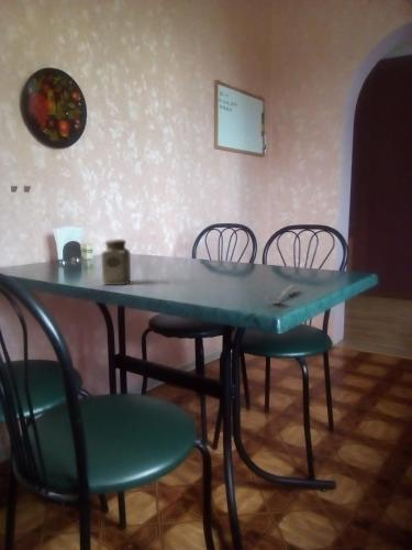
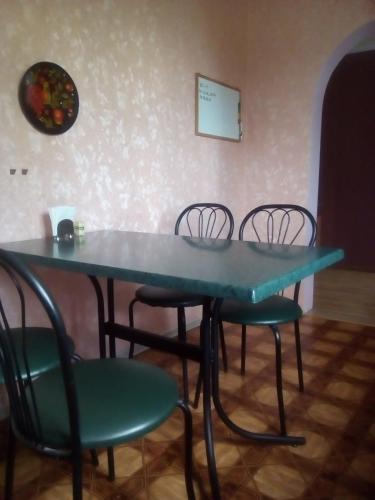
- salt shaker [101,238,132,286]
- spoon [265,285,297,305]
